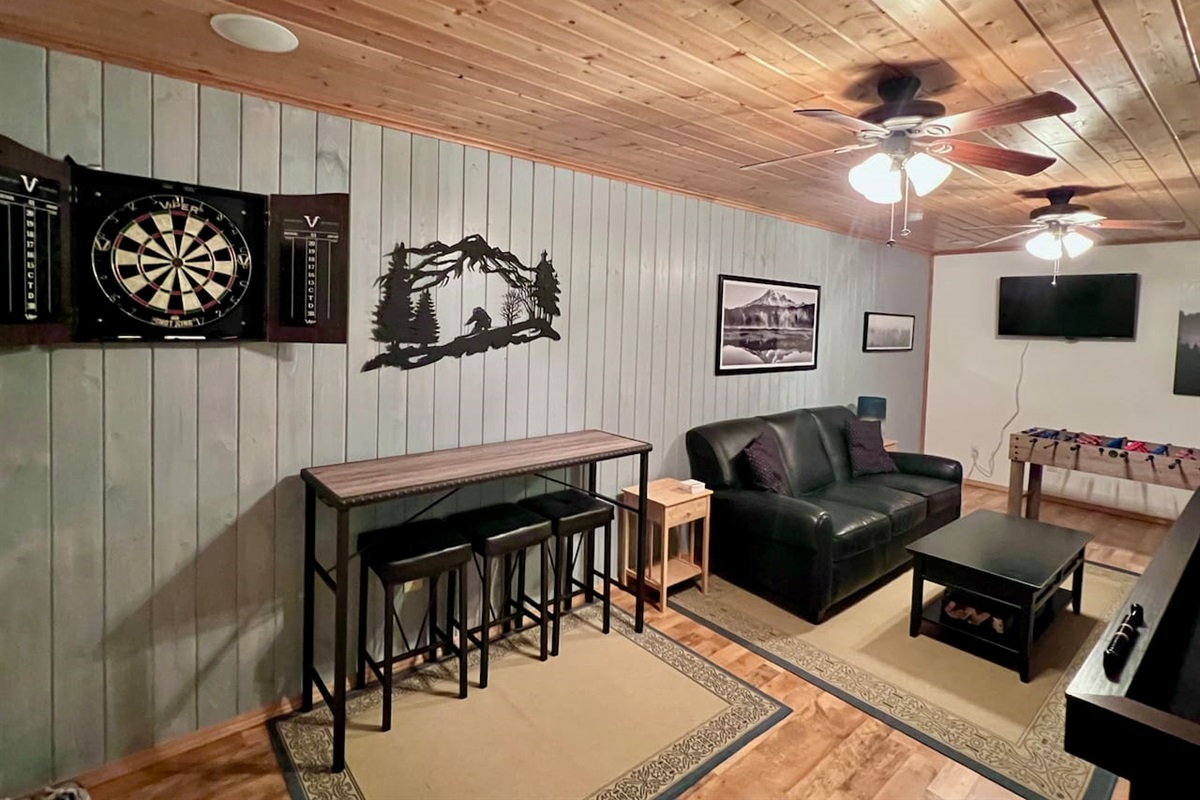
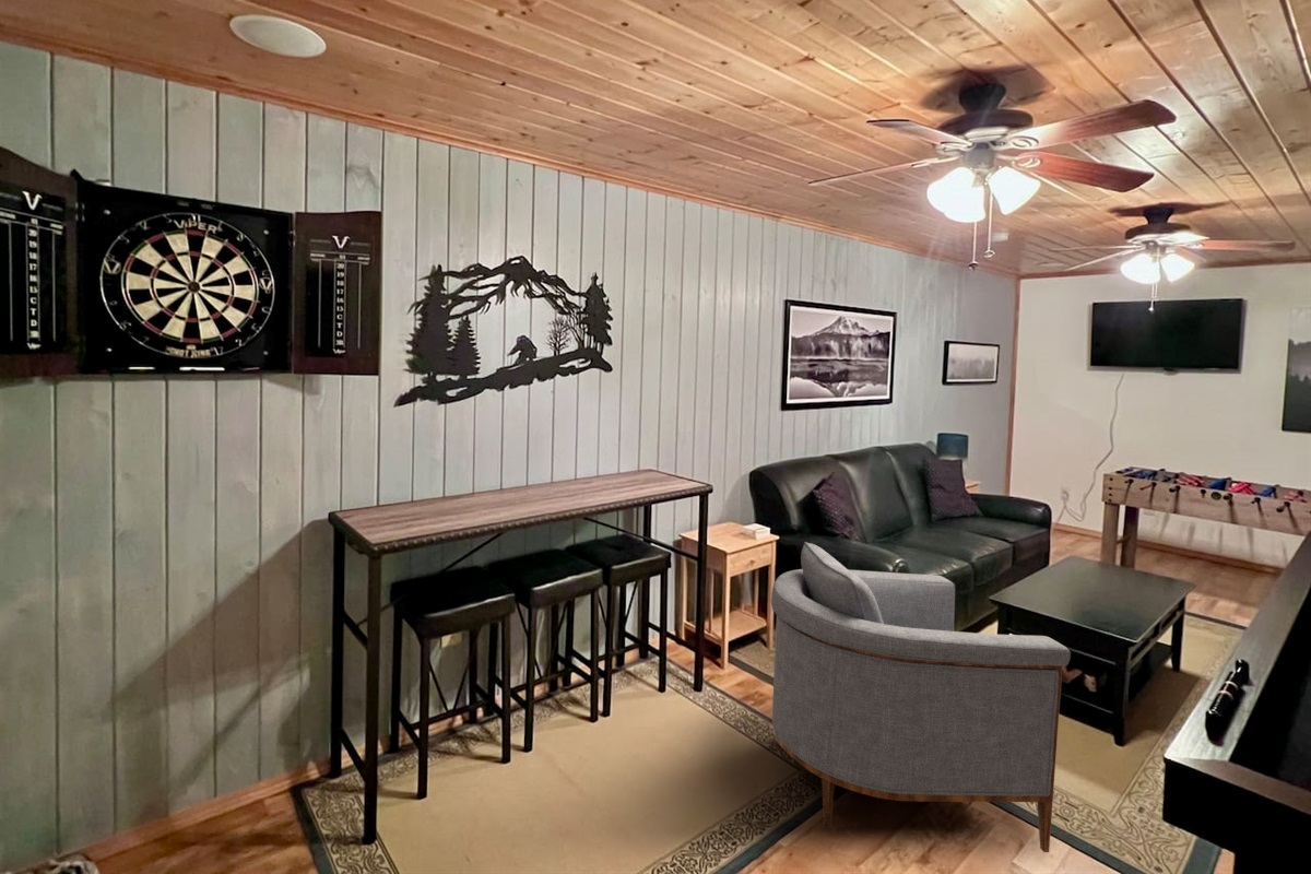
+ armchair [770,541,1072,853]
